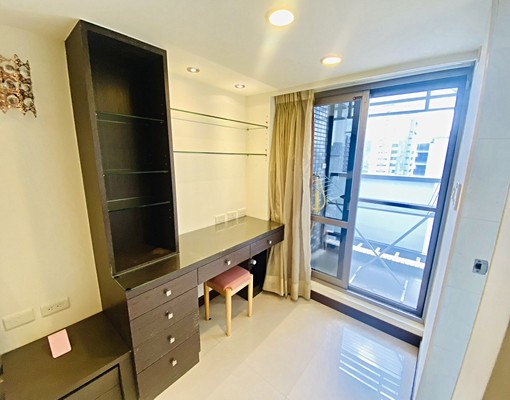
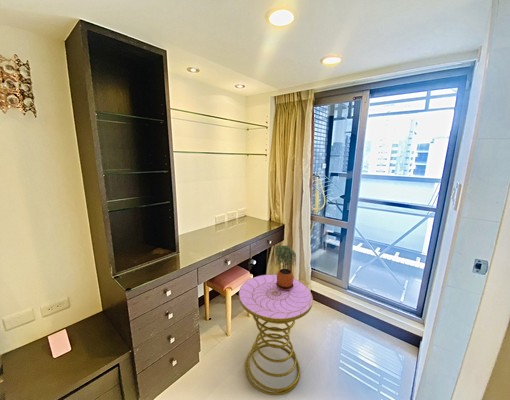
+ potted plant [273,244,297,290]
+ side table [238,274,314,396]
